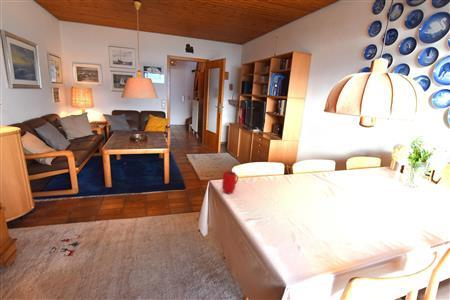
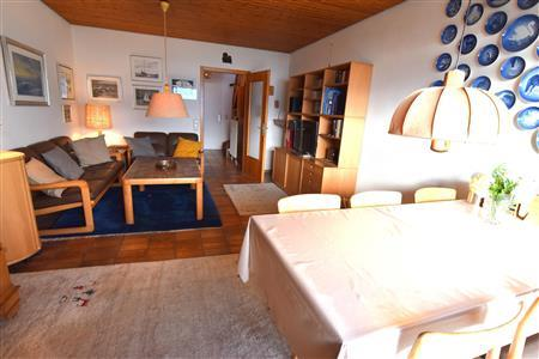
- mug [221,170,239,194]
